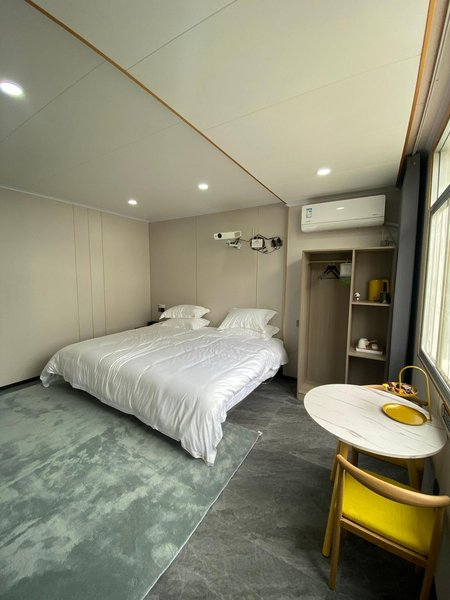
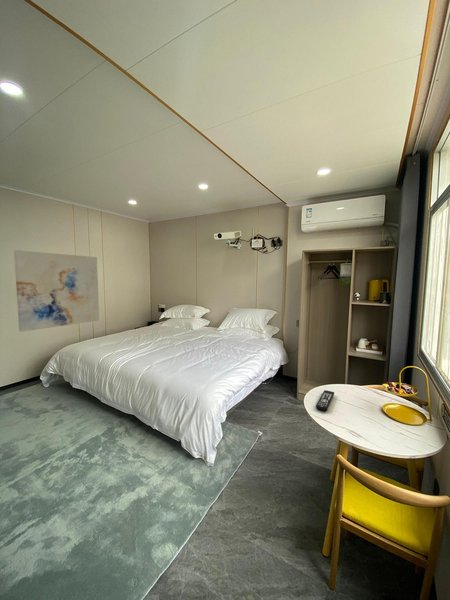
+ wall art [13,249,100,333]
+ remote control [315,389,335,412]
